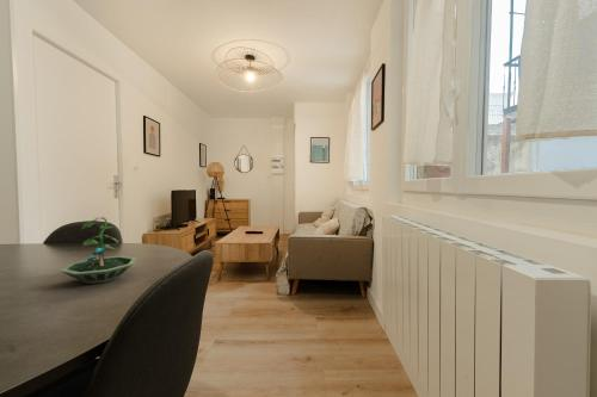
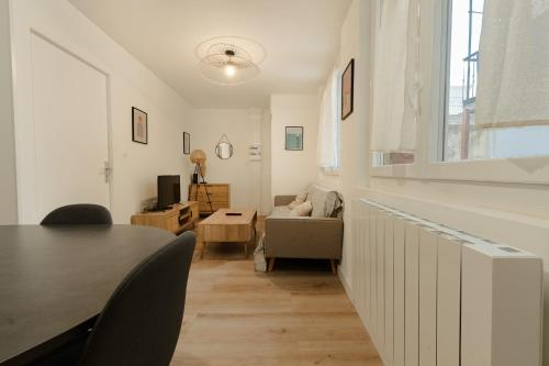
- terrarium [59,216,139,285]
